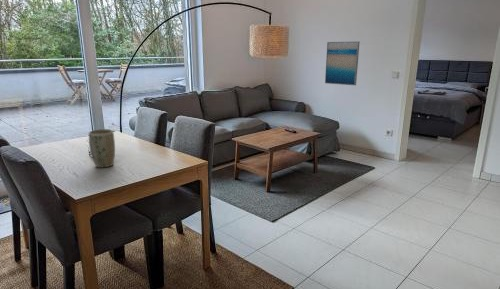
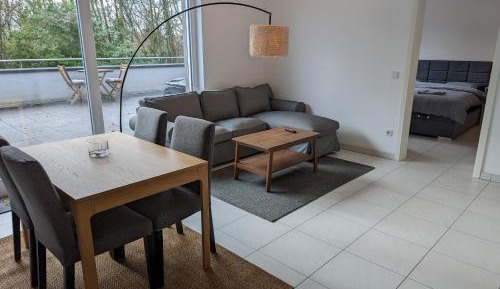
- plant pot [88,128,116,169]
- wall art [324,40,361,86]
